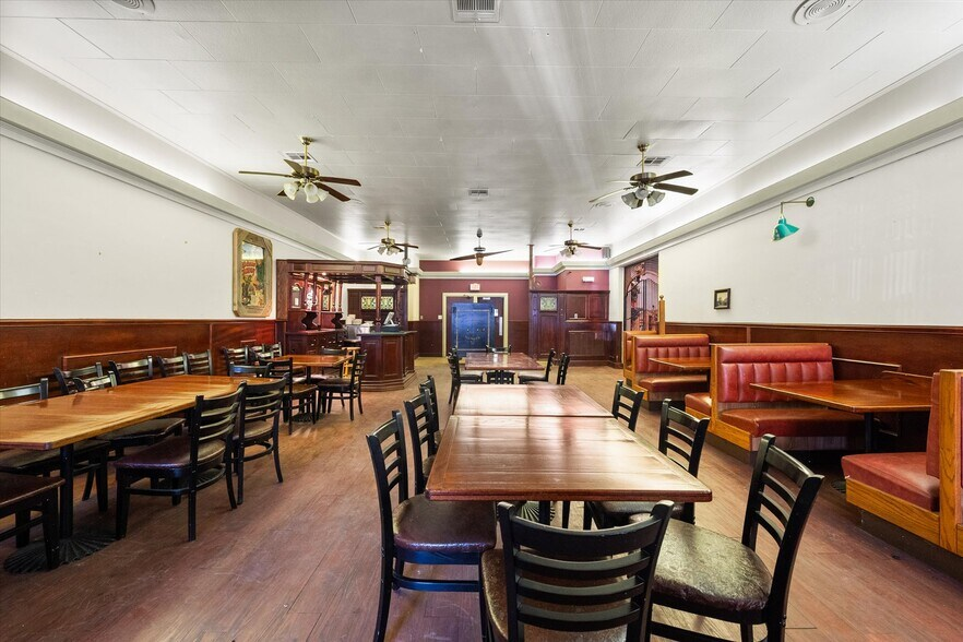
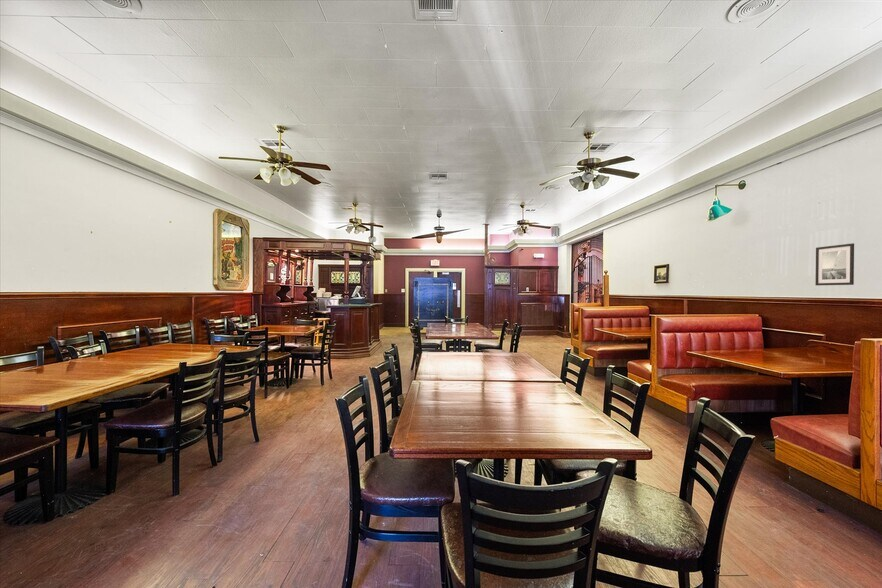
+ wall art [814,242,855,286]
